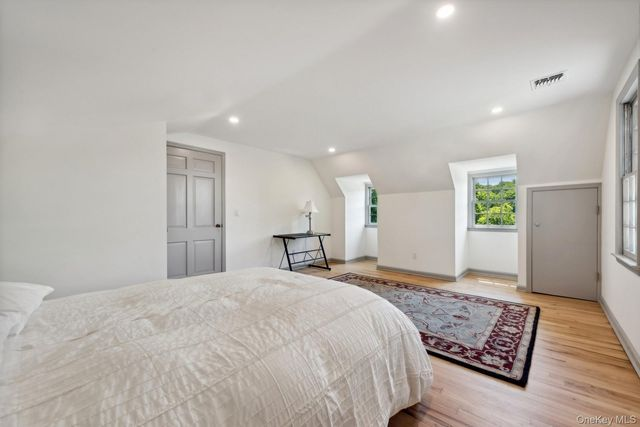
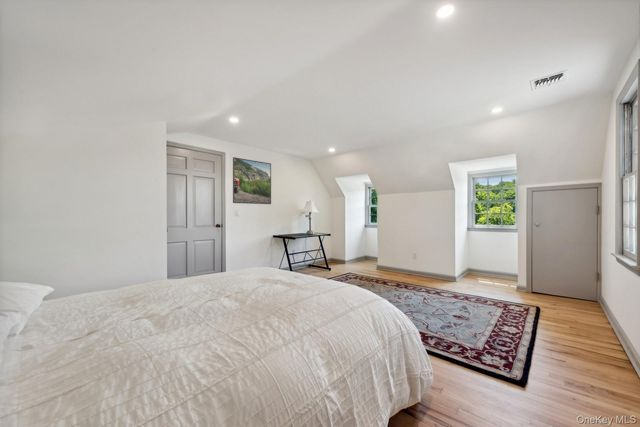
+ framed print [232,156,272,205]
